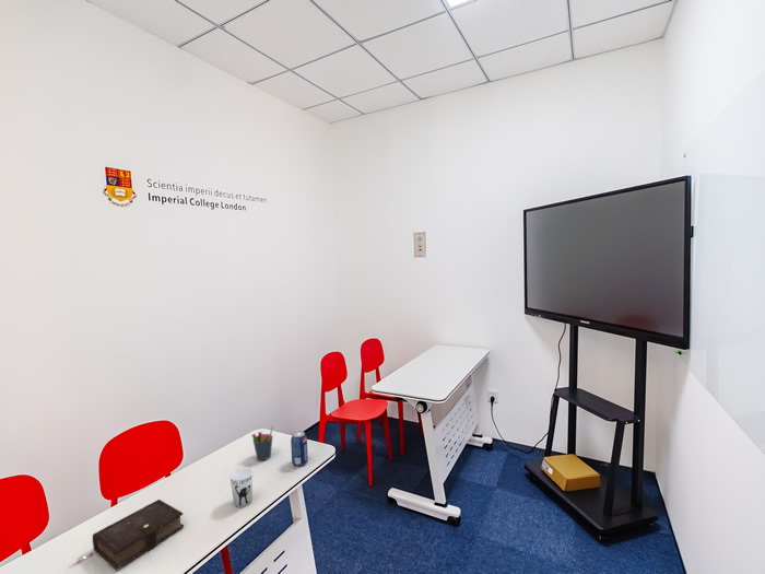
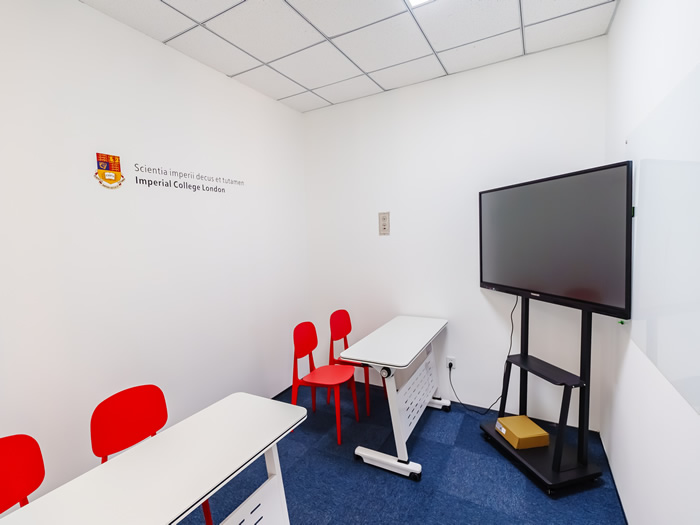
- beverage can [290,431,309,467]
- cup [228,467,254,508]
- pen holder [251,424,274,461]
- book [69,499,185,571]
